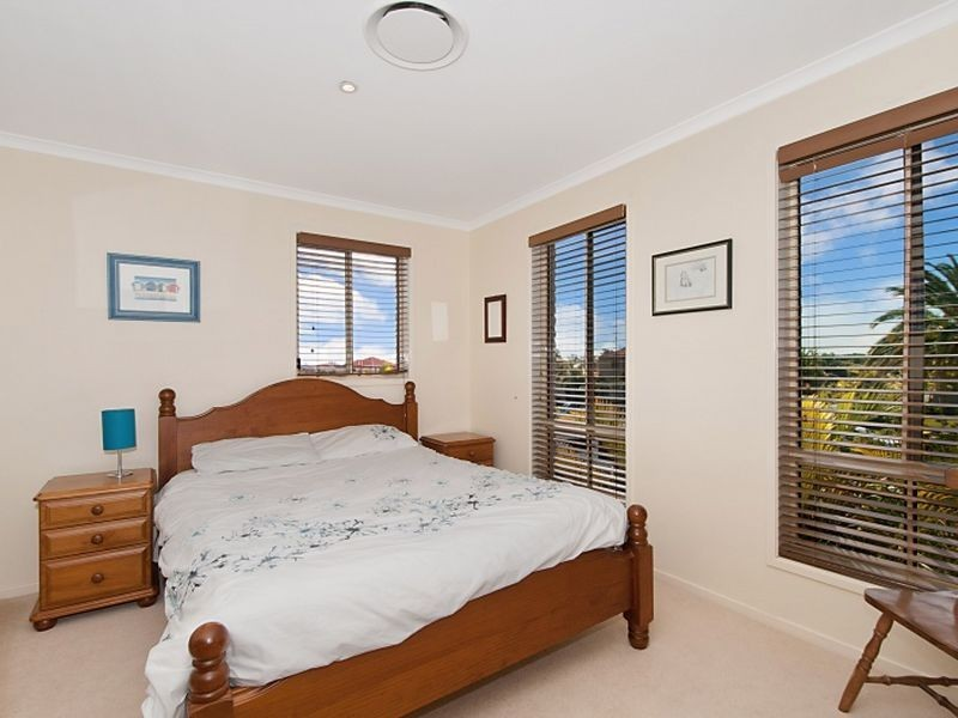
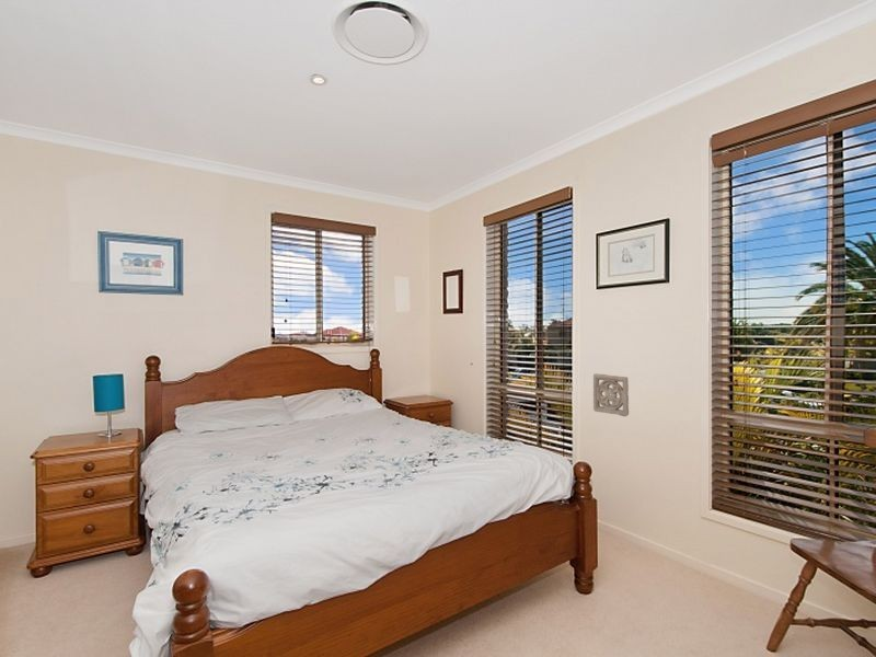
+ wall ornament [592,372,630,417]
